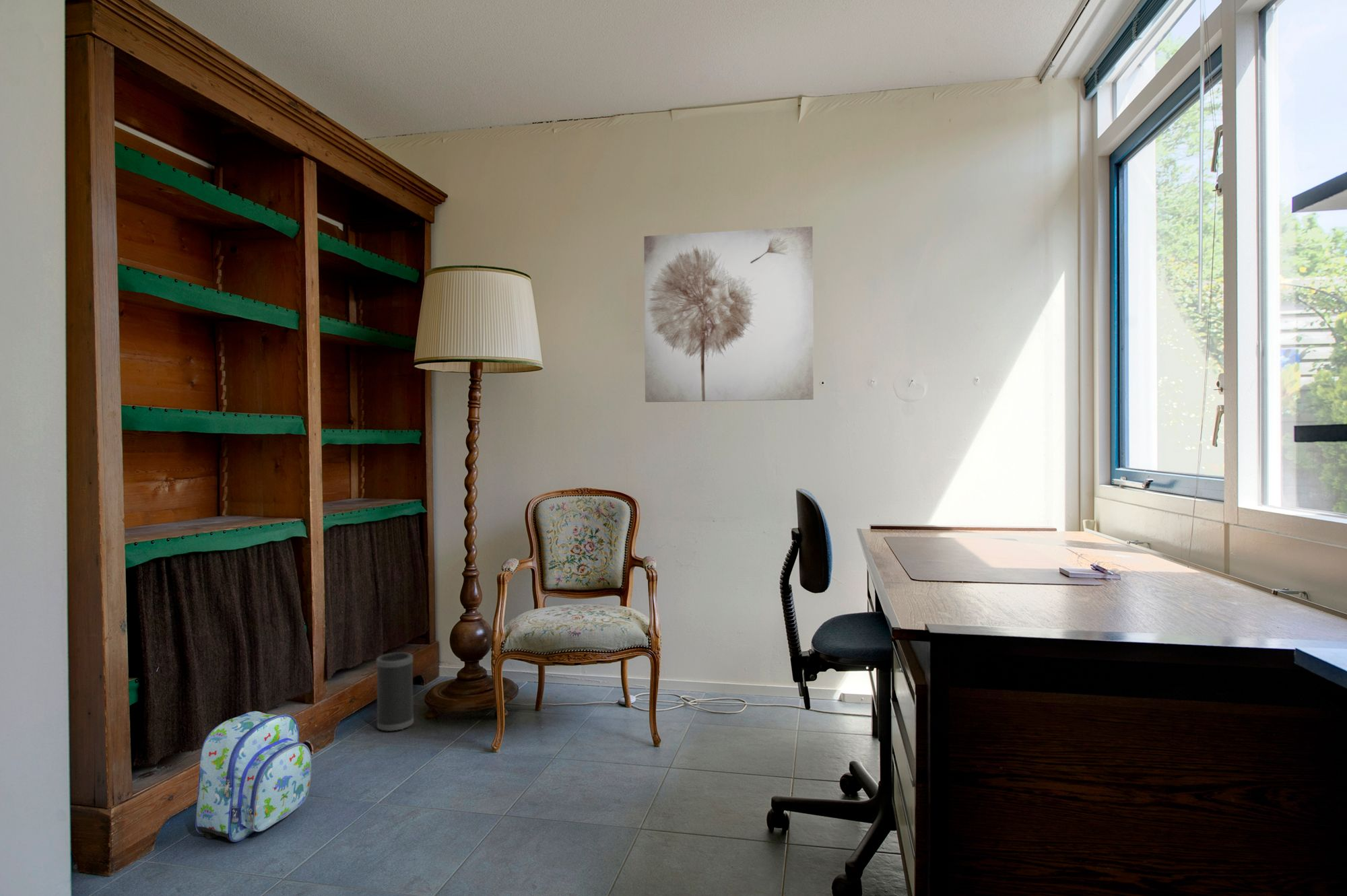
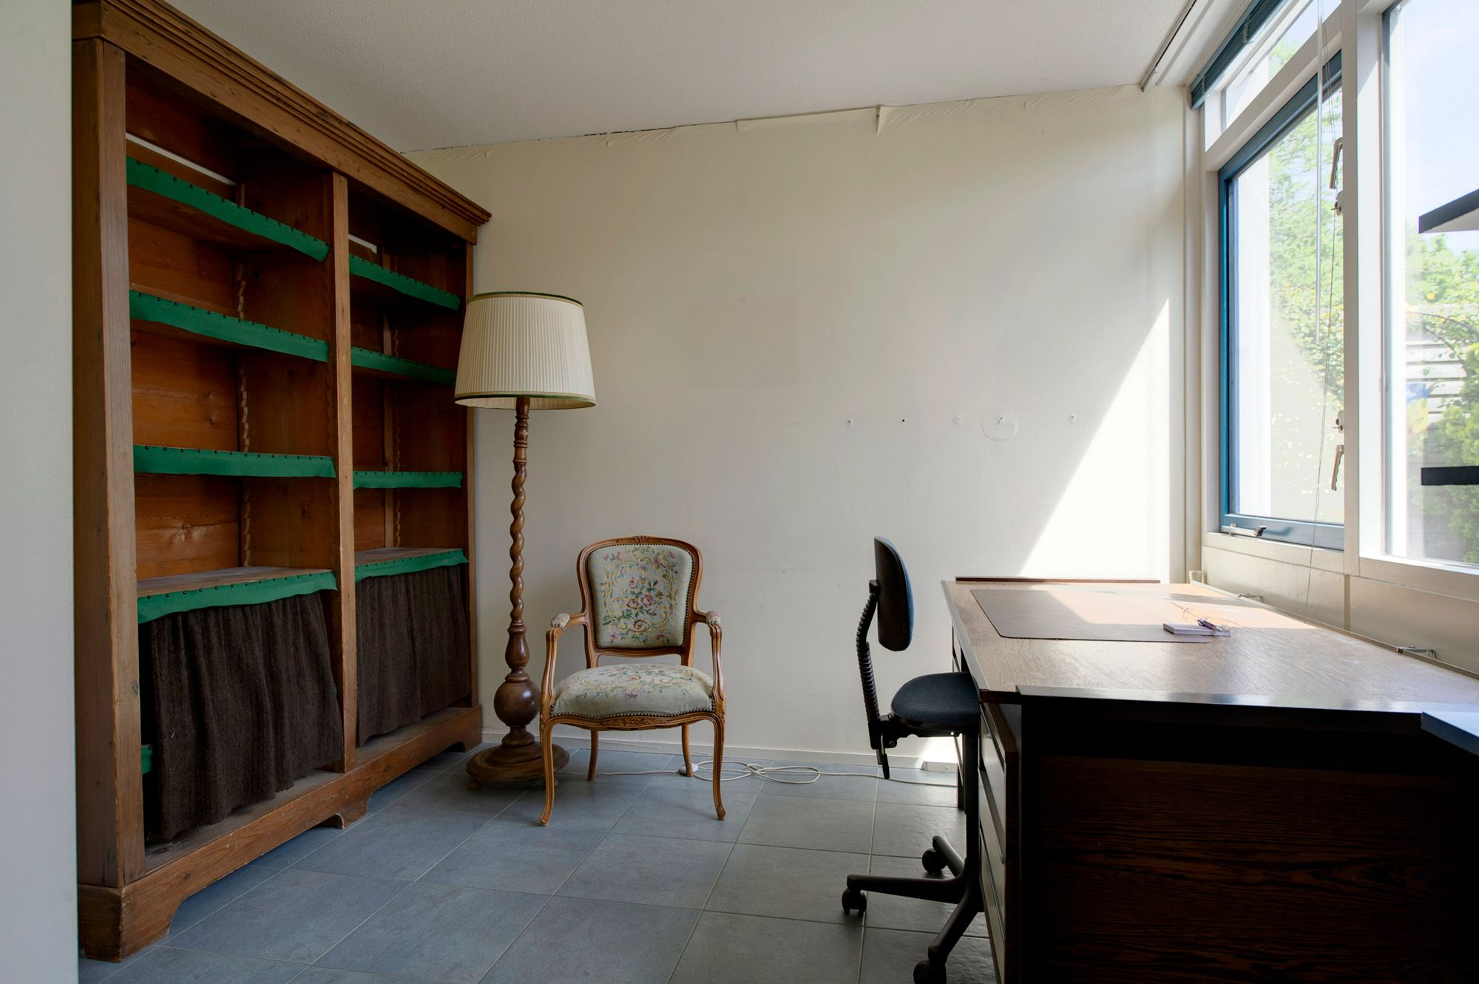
- speaker [376,652,414,732]
- wall art [643,226,814,403]
- backpack [195,711,312,843]
